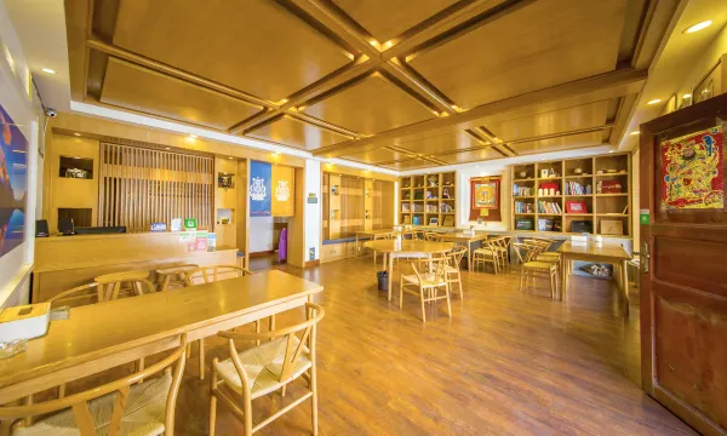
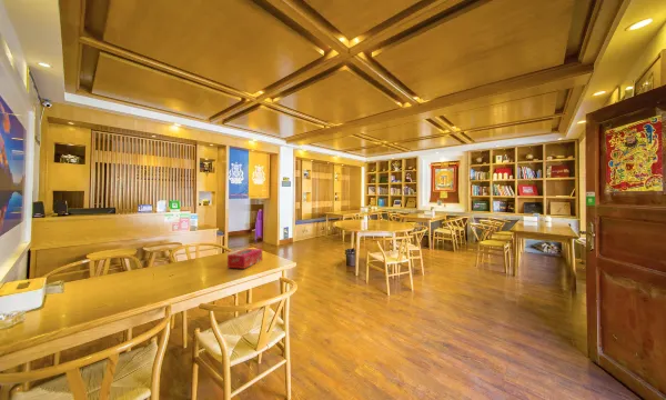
+ tissue box [226,248,263,270]
